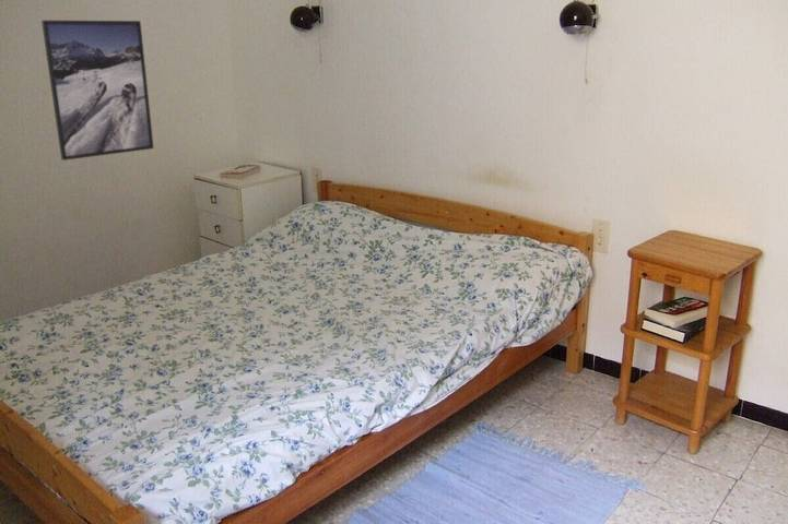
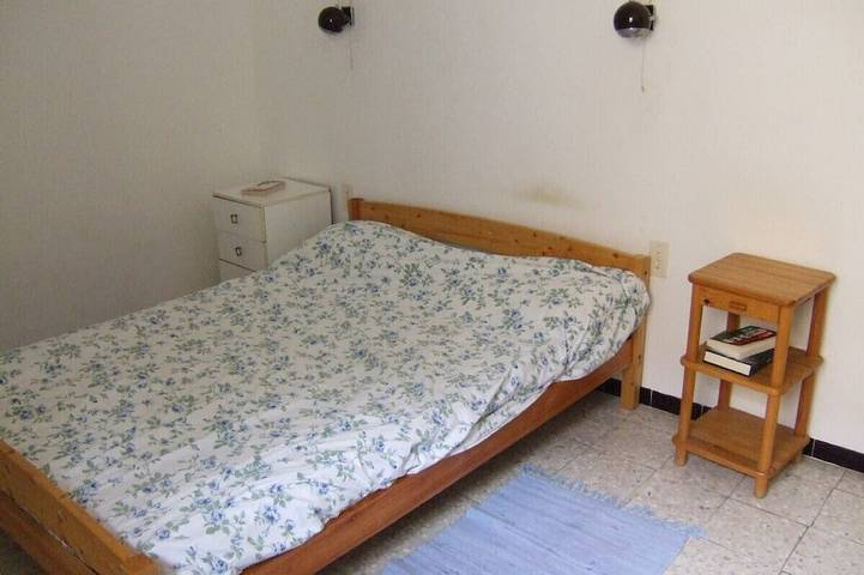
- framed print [40,20,155,162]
